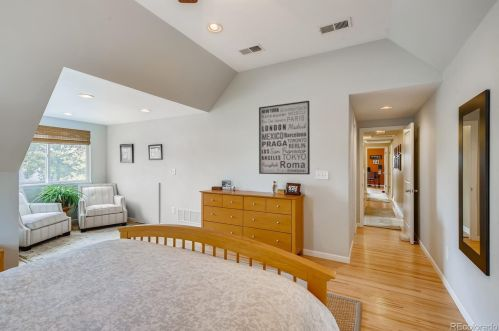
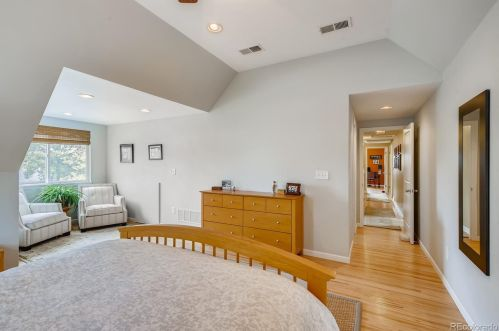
- wall art [258,100,311,175]
